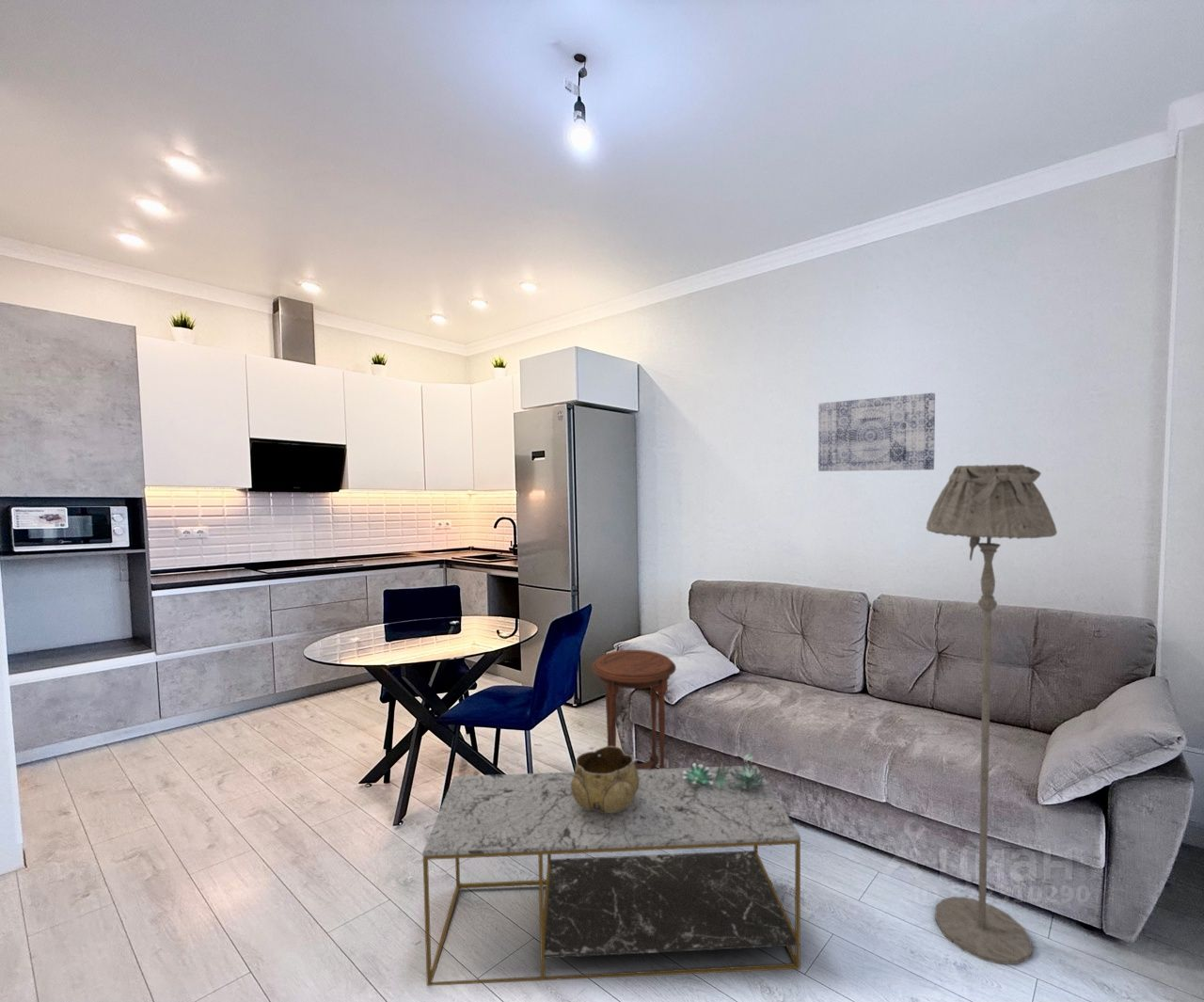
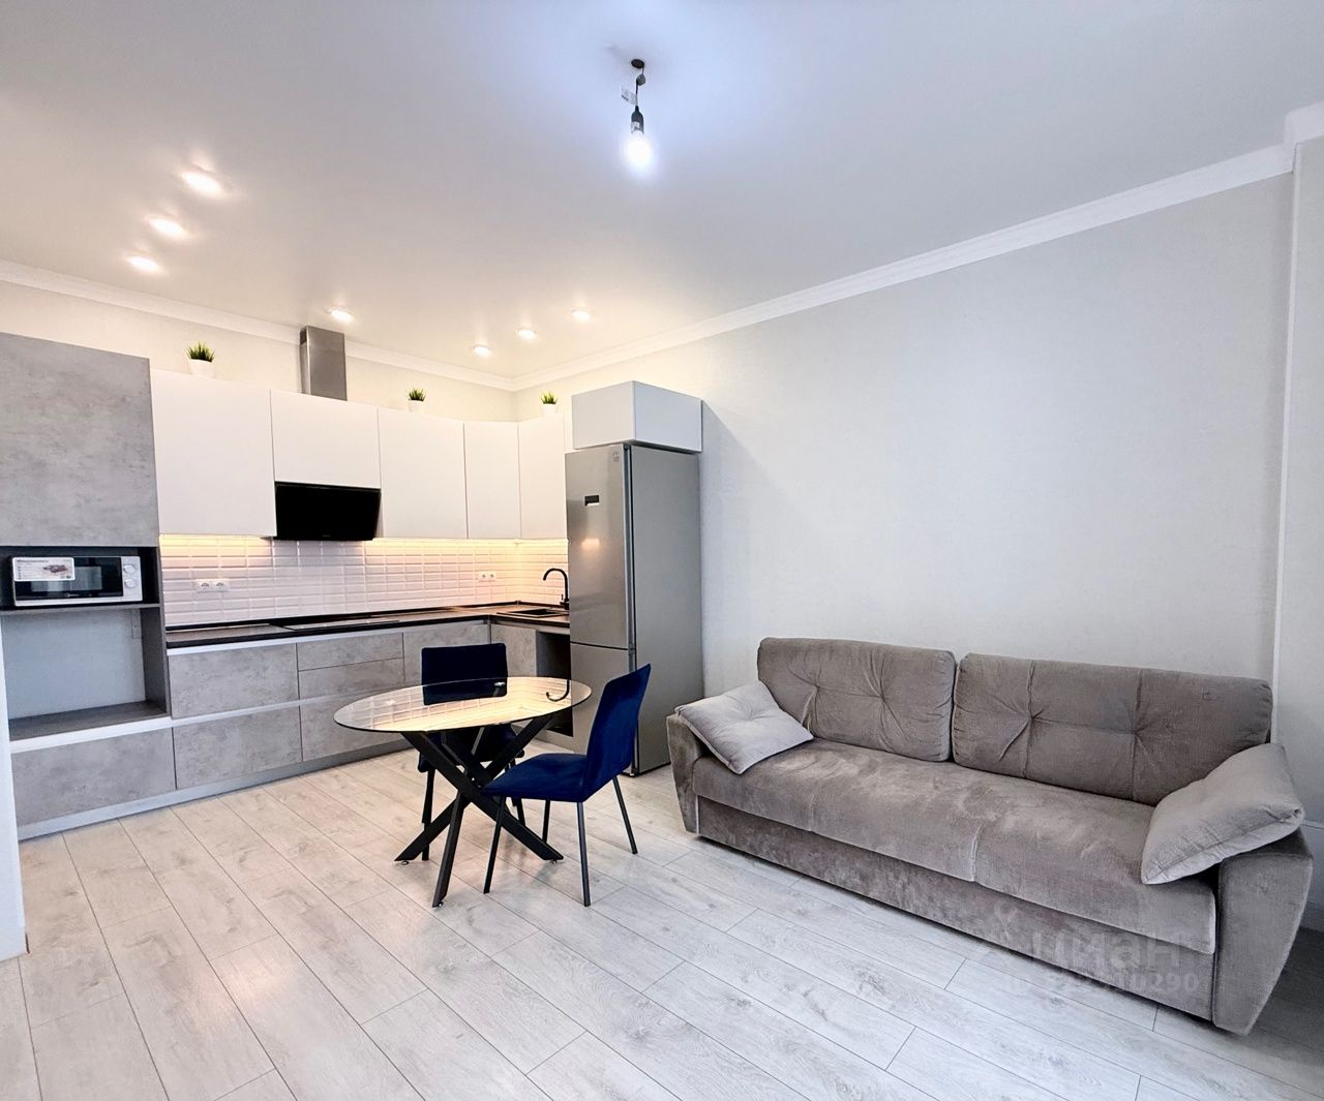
- succulent plant [683,753,766,789]
- decorative bowl [571,745,640,813]
- floor lamp [926,463,1058,965]
- wall art [817,392,936,472]
- coffee table [421,765,801,987]
- side table [591,649,677,770]
